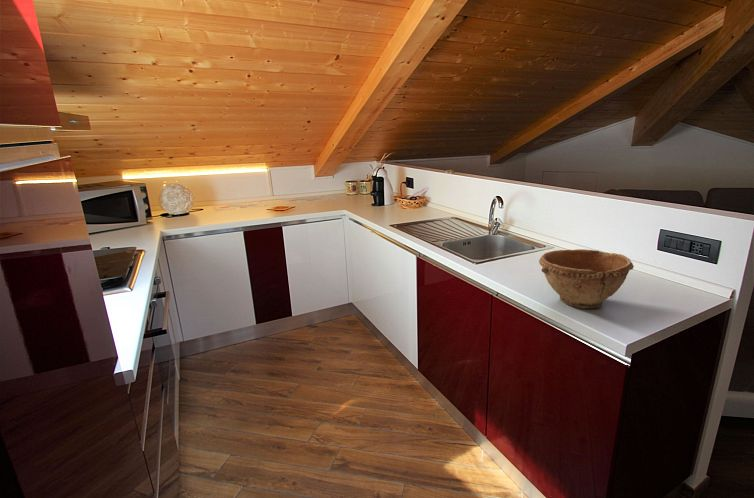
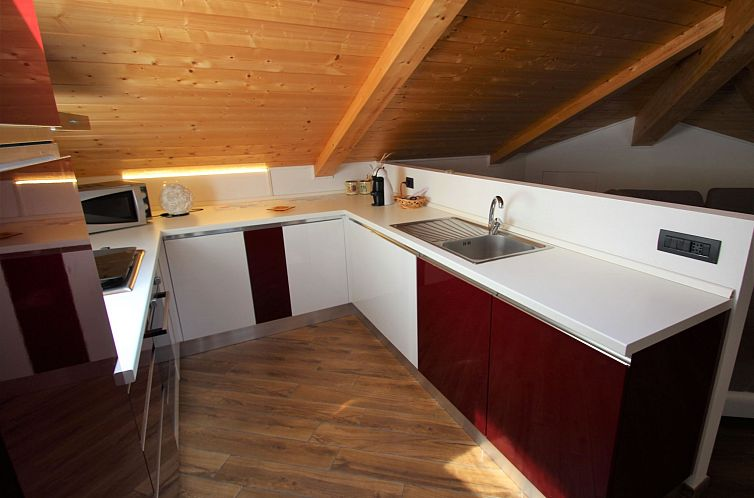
- bowl [538,248,635,309]
